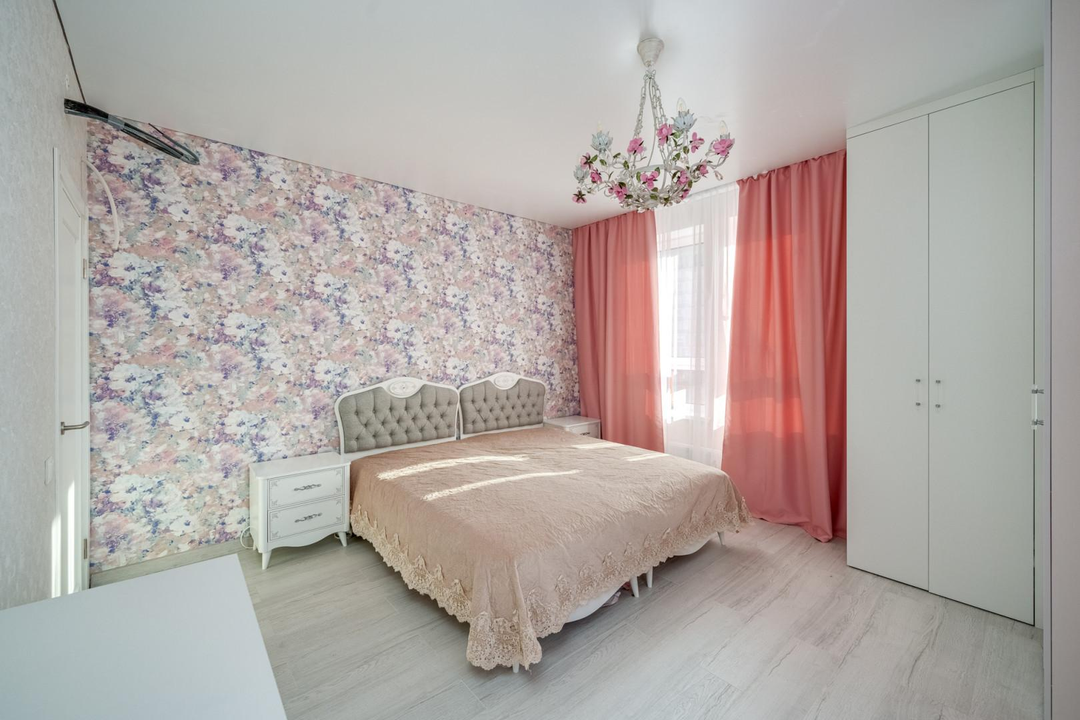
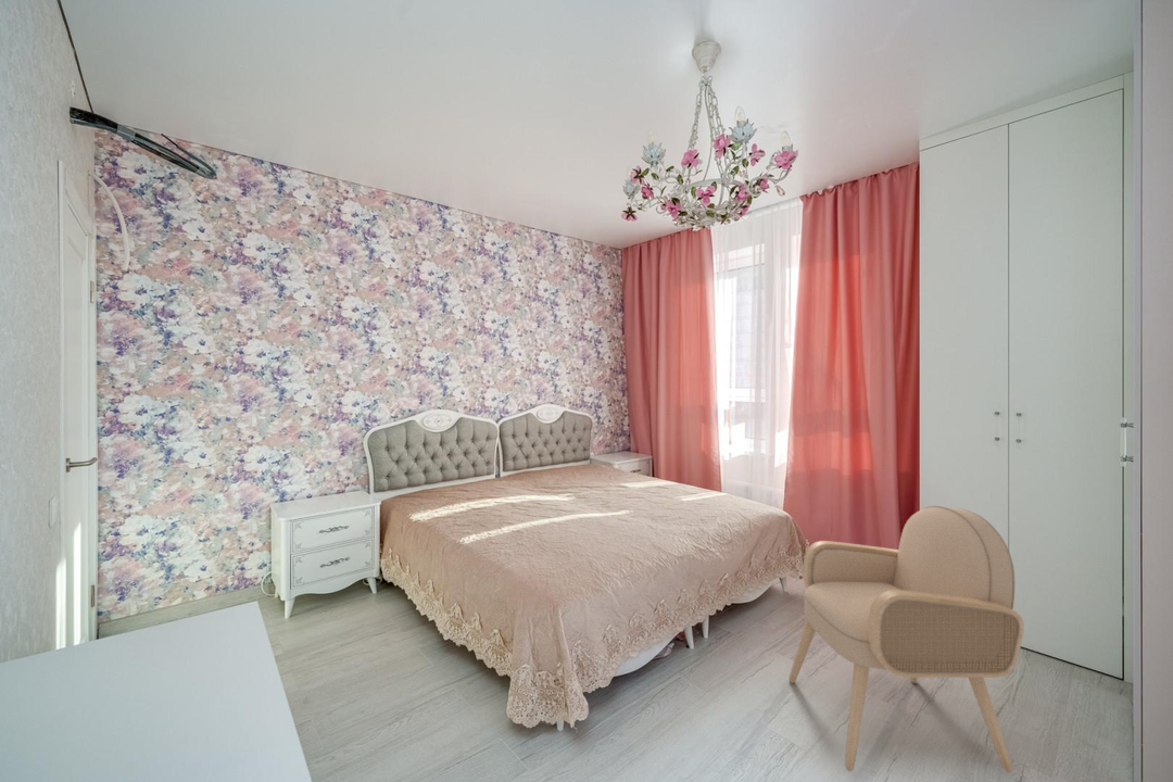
+ armchair [787,505,1025,773]
